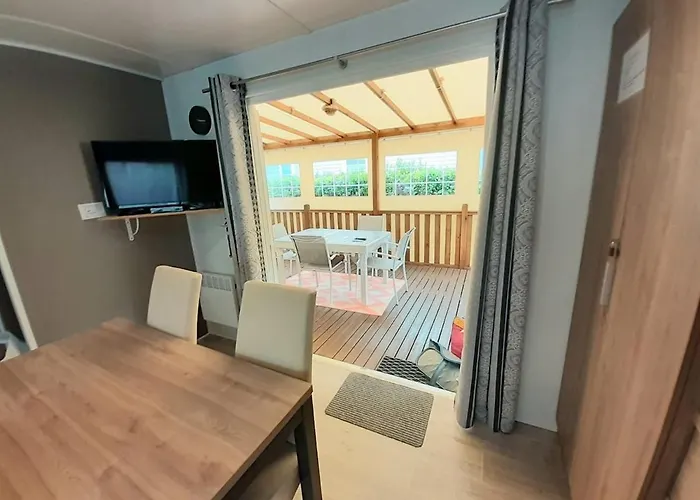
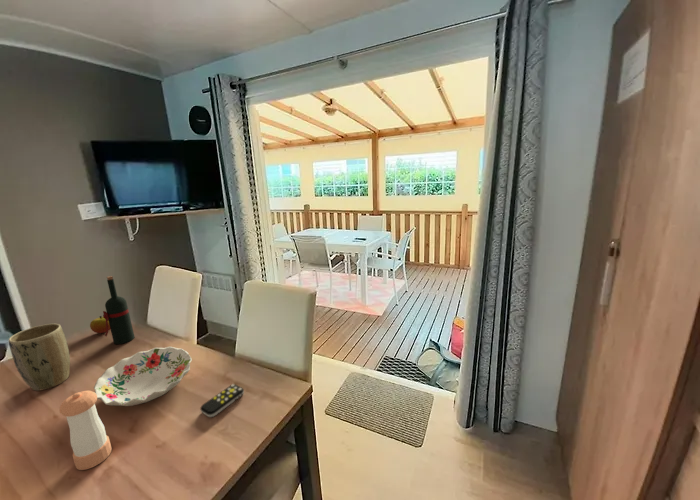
+ pepper shaker [59,390,113,471]
+ remote control [199,383,245,418]
+ plant pot [8,323,71,392]
+ decorative bowl [93,346,193,407]
+ apple [89,315,111,334]
+ wine bottle [102,275,136,345]
